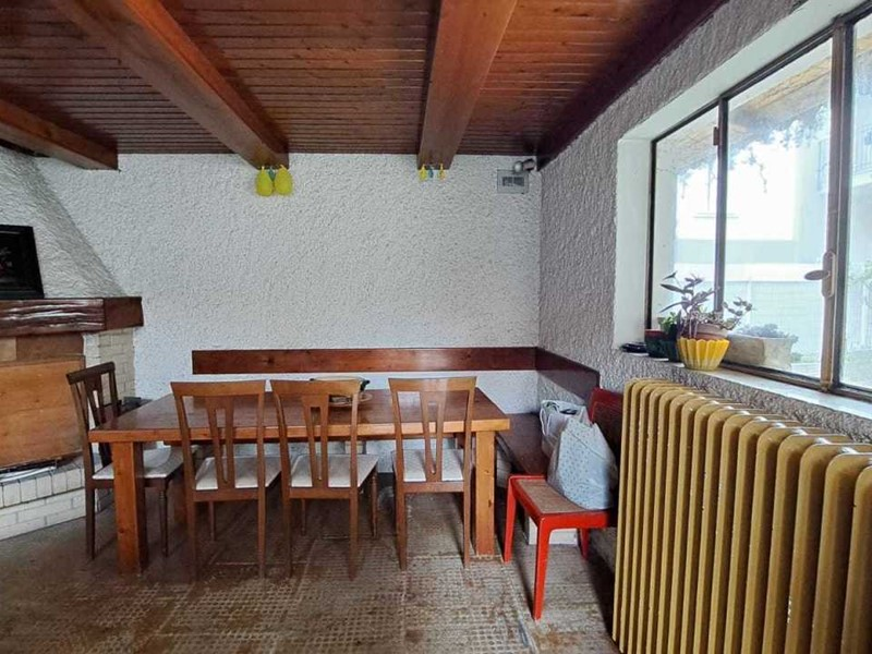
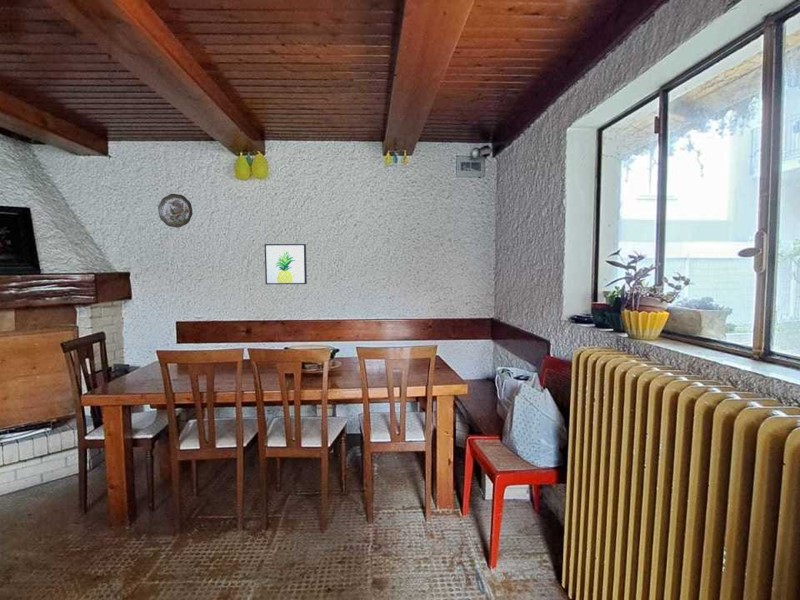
+ wall art [263,243,308,285]
+ decorative plate [157,193,194,229]
